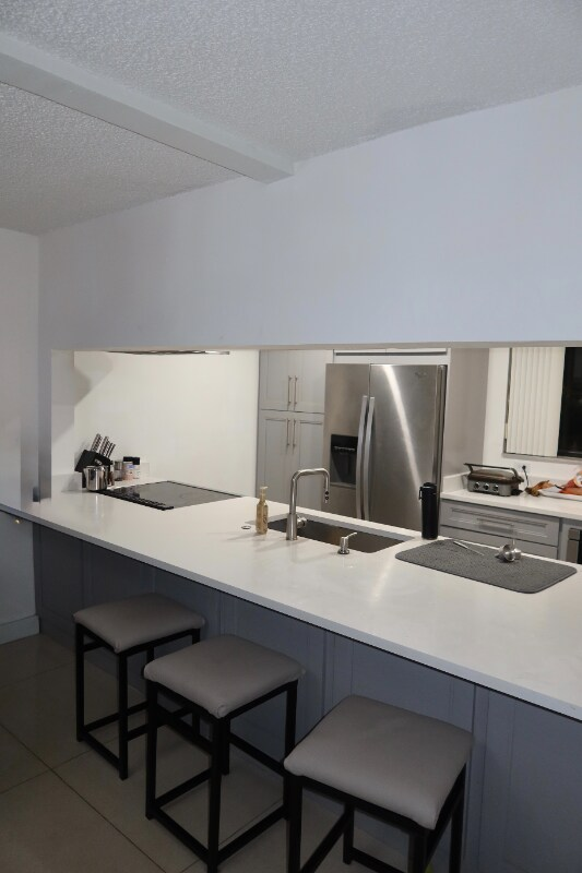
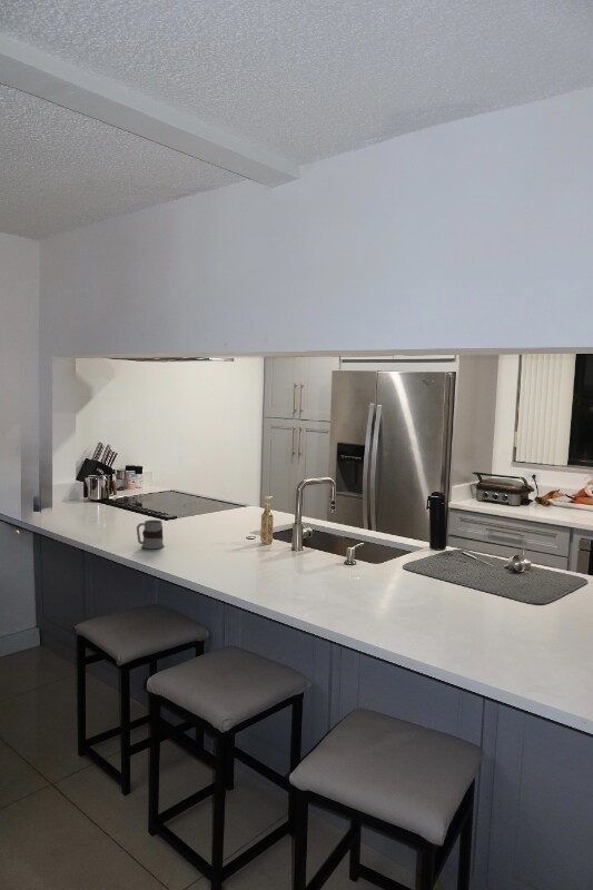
+ mug [136,518,165,550]
